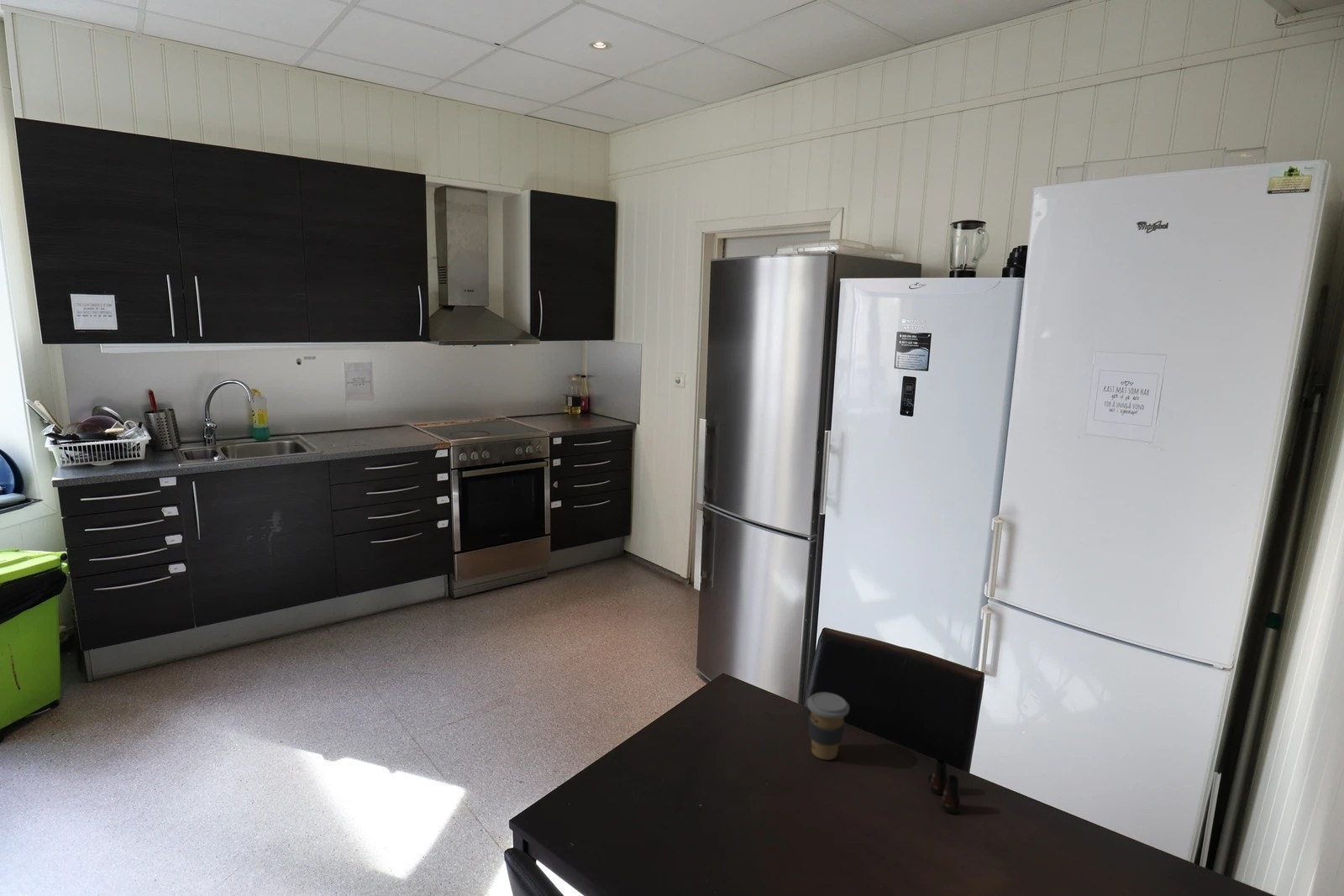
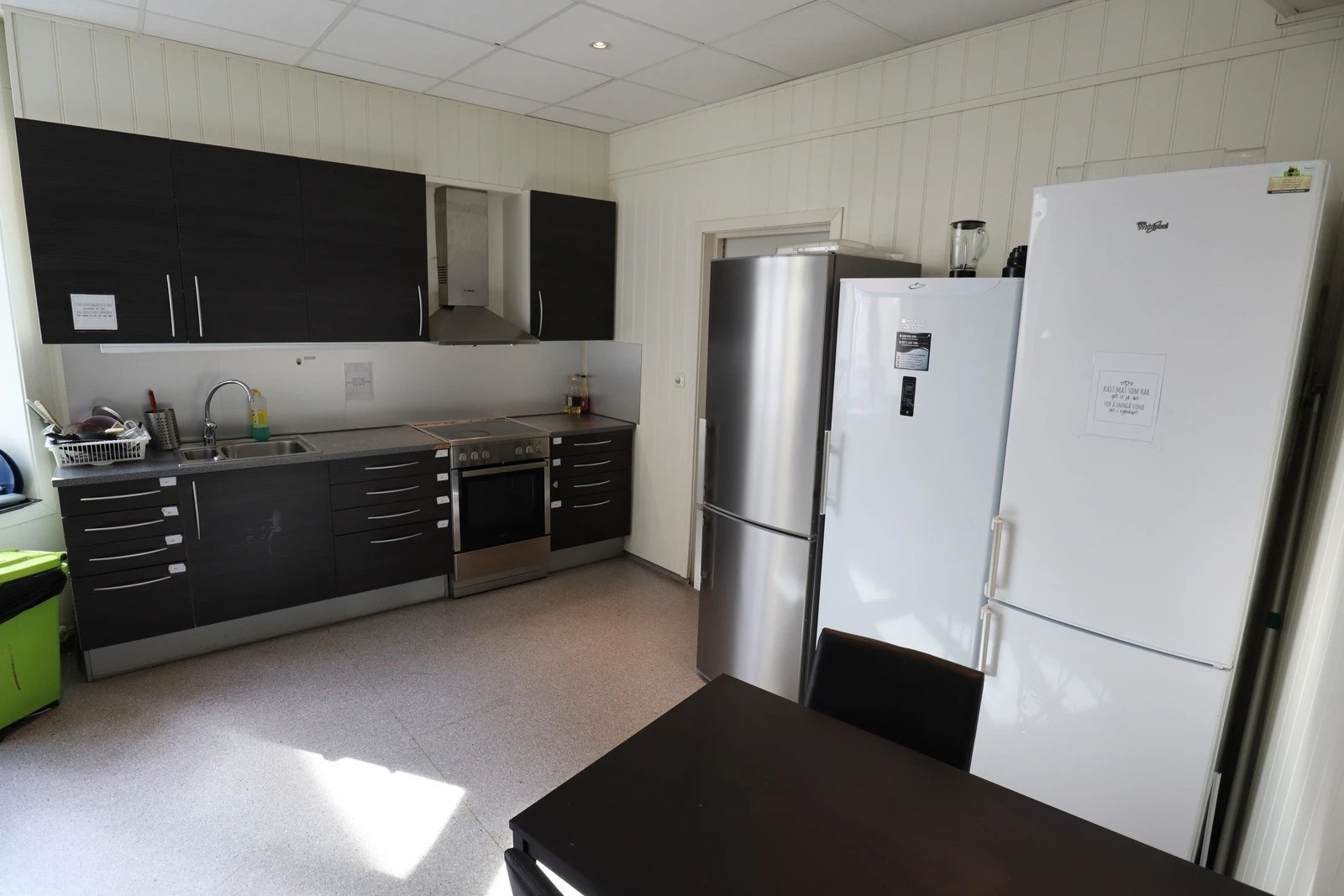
- salt shaker [927,758,961,814]
- coffee cup [806,691,850,761]
